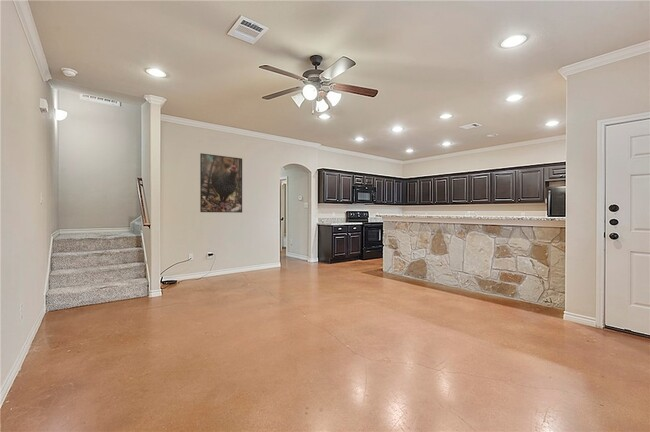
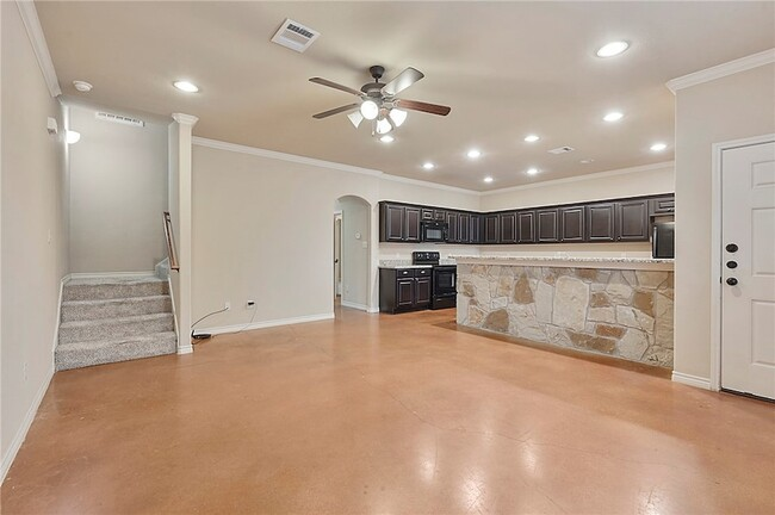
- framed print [199,152,243,214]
